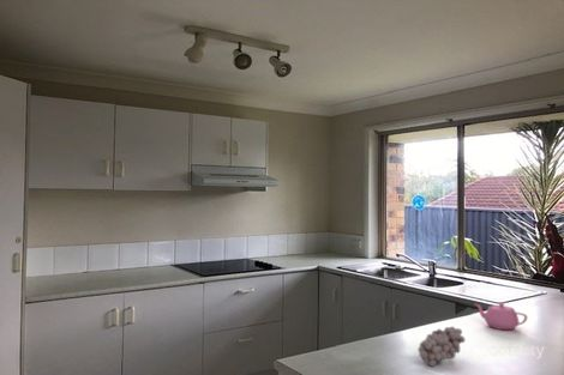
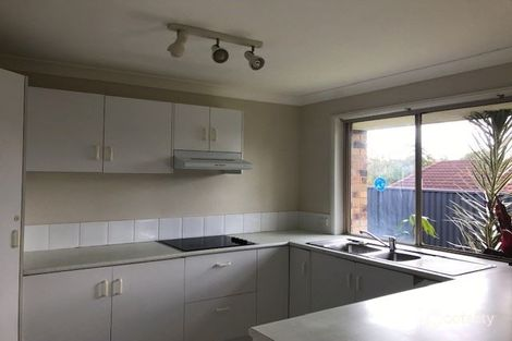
- fruit [418,326,467,368]
- teapot [474,302,528,331]
